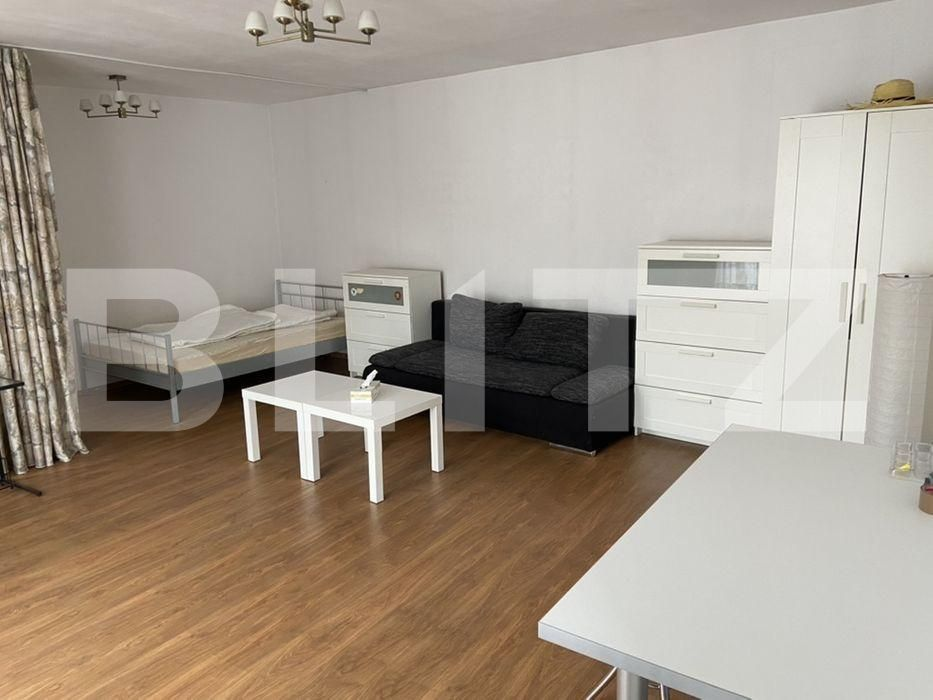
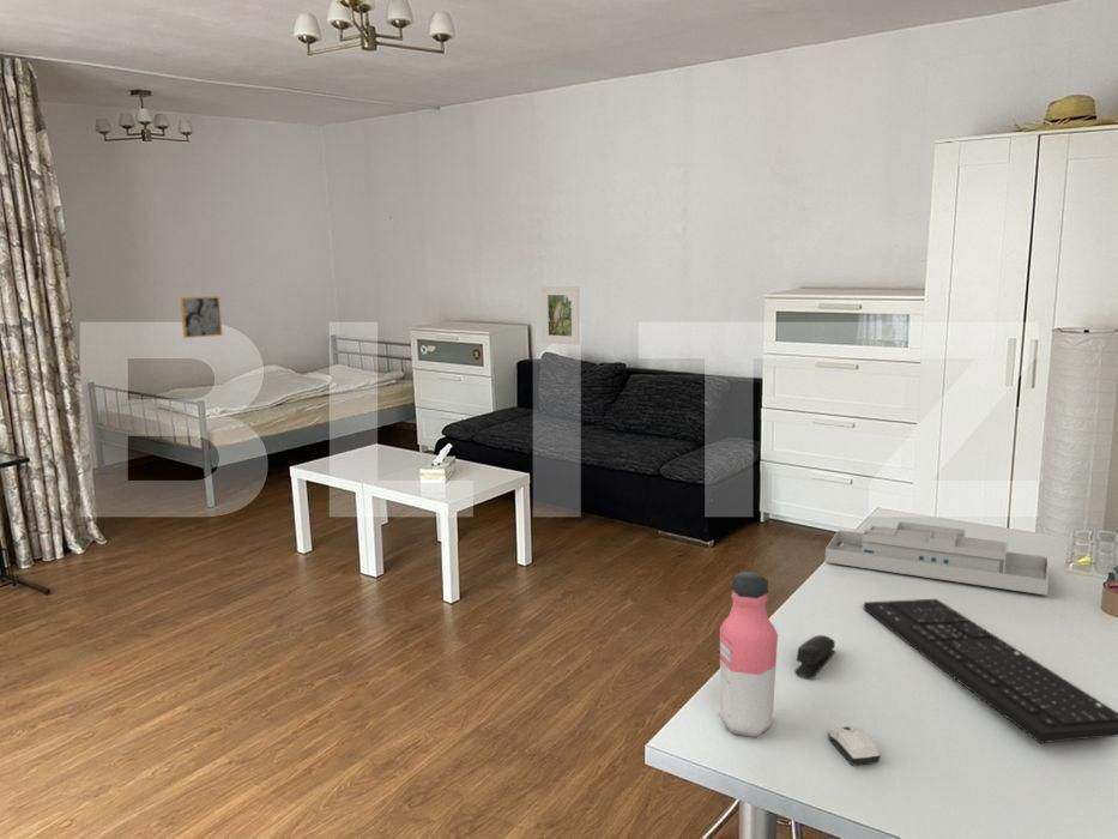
+ keyboard [863,598,1118,744]
+ stapler [793,634,836,678]
+ computer mouse [827,725,881,766]
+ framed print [540,285,581,346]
+ desk organizer [824,520,1050,597]
+ wall art [179,295,224,339]
+ water bottle [718,571,779,738]
